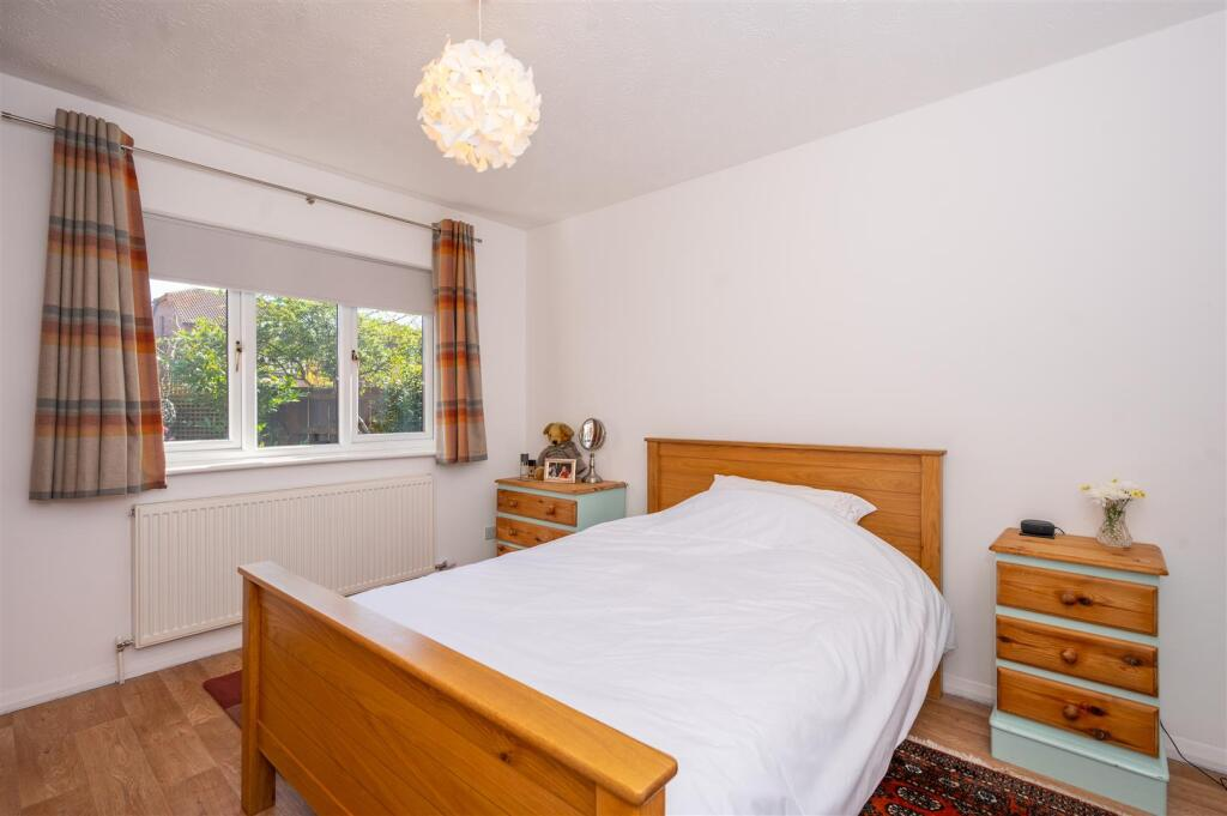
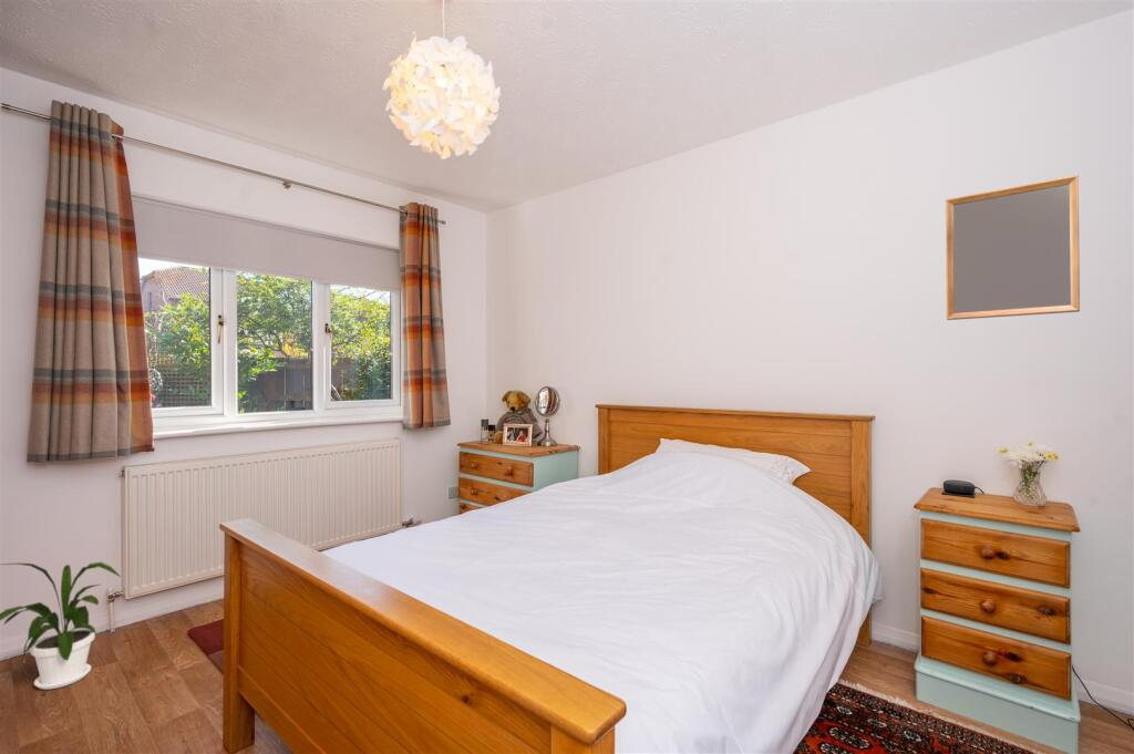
+ house plant [0,561,122,691]
+ home mirror [945,174,1081,321]
